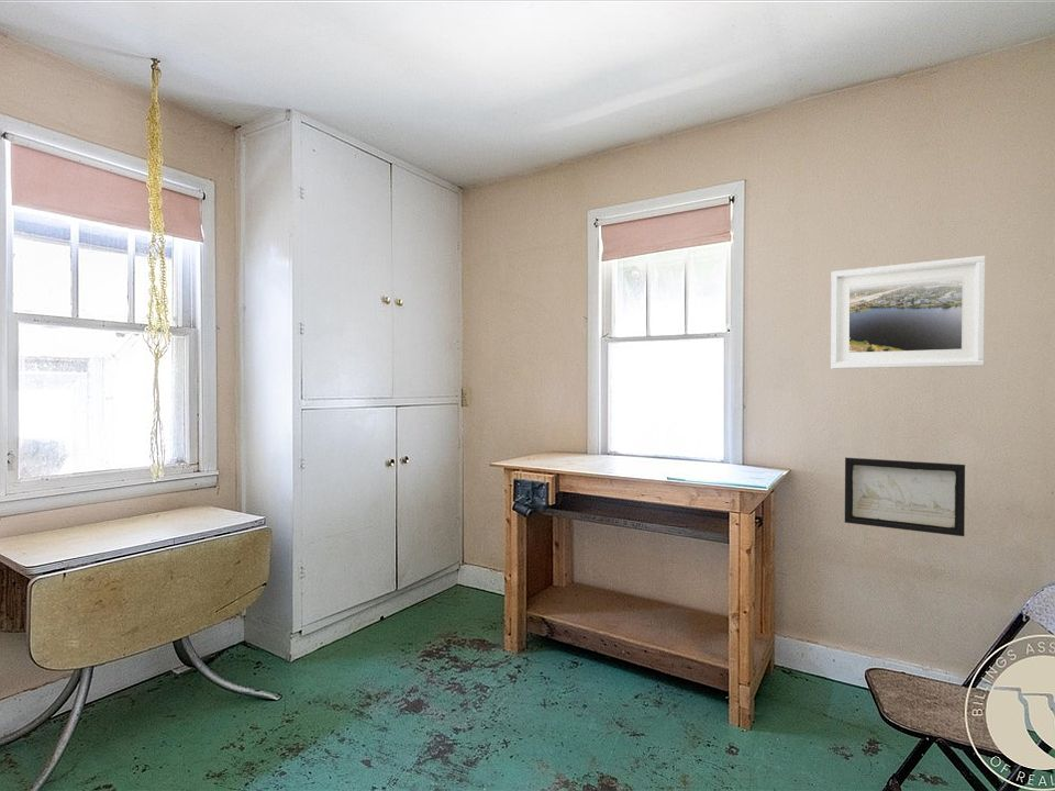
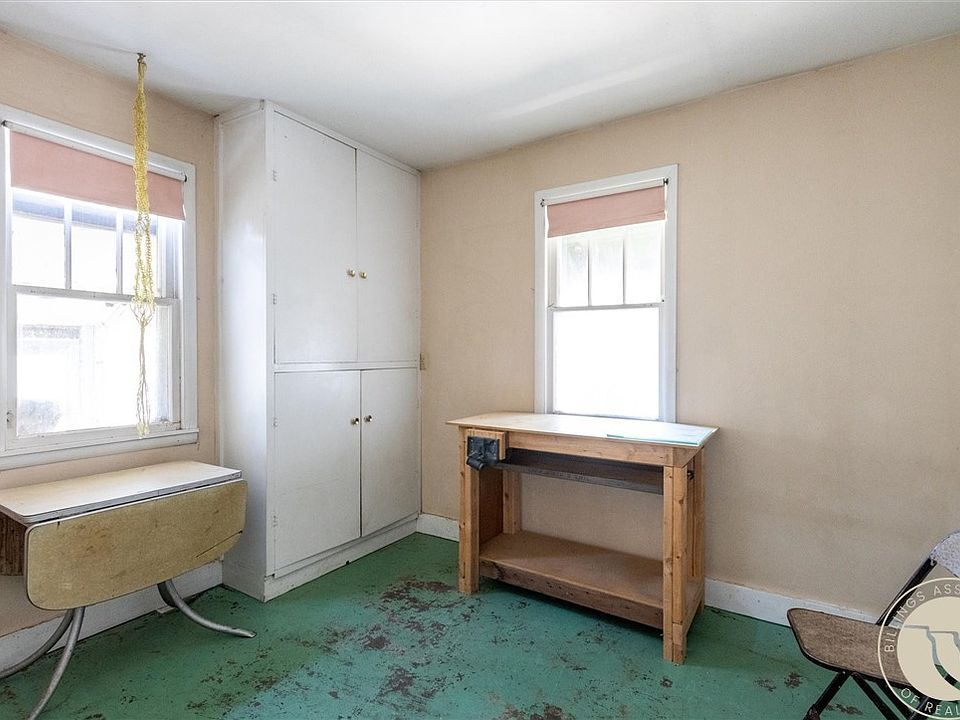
- wall art [844,457,966,537]
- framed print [830,255,987,370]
